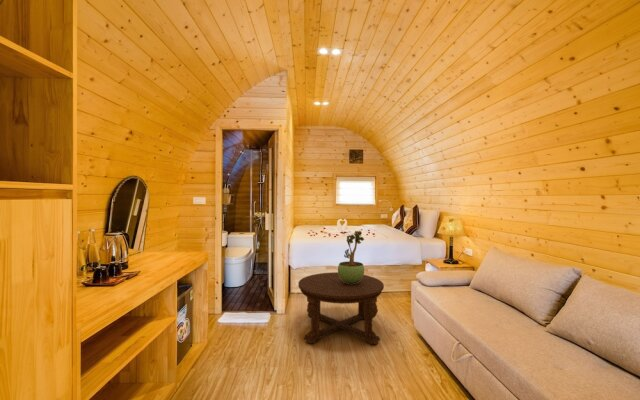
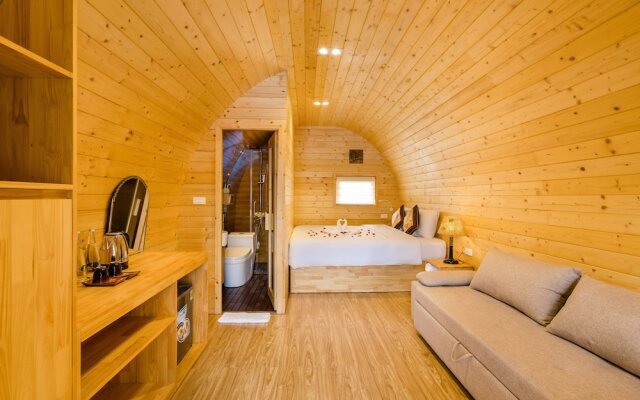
- coffee table [297,271,385,345]
- potted plant [337,230,365,284]
